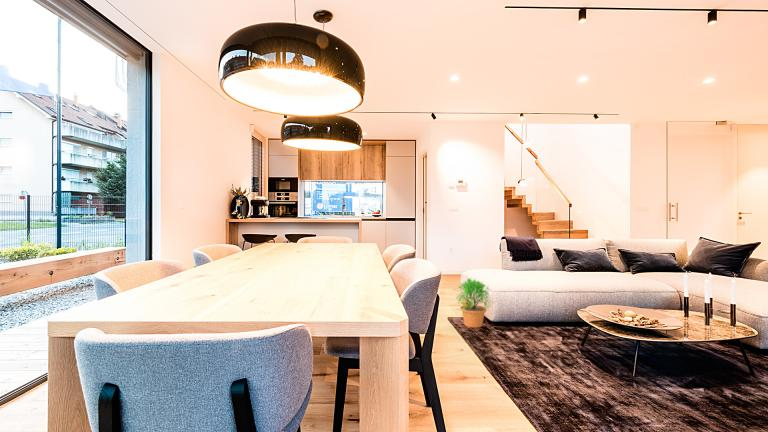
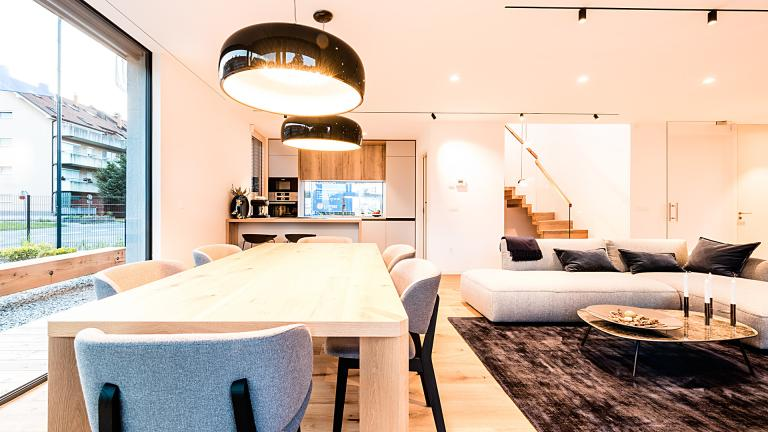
- potted plant [455,277,494,328]
